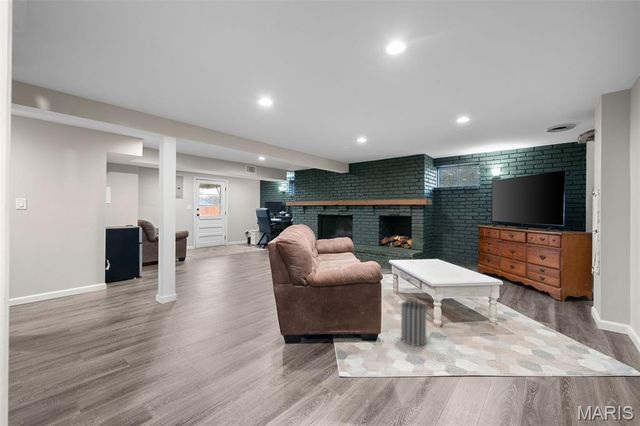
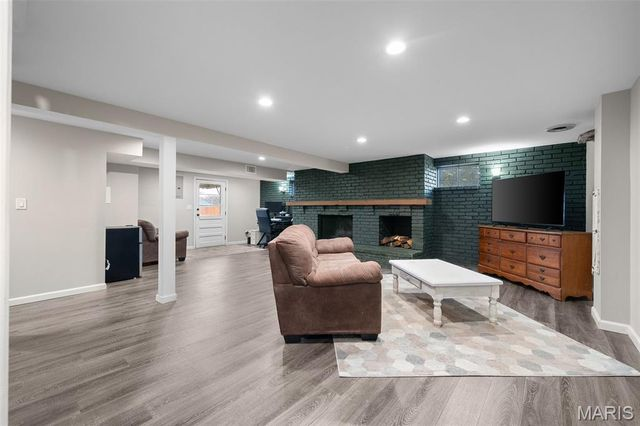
- wastebasket [400,300,427,347]
